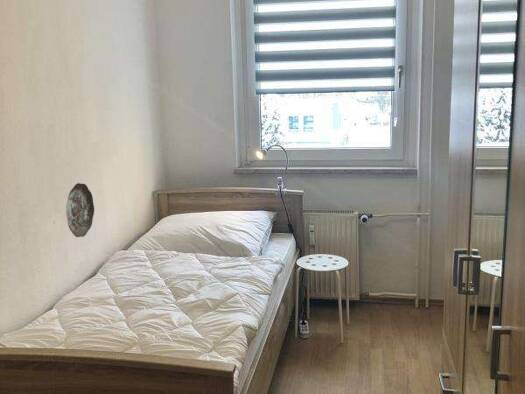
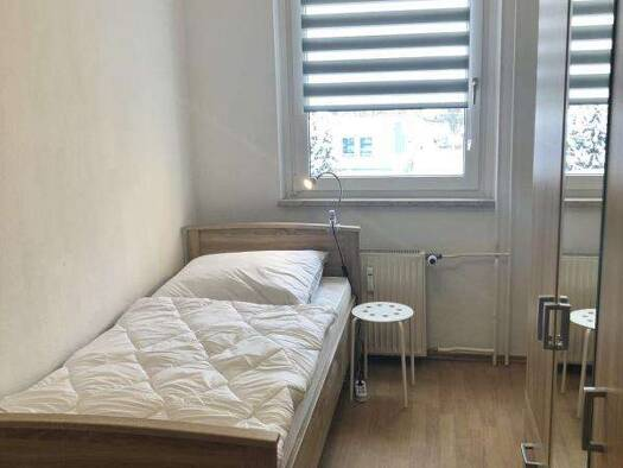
- decorative plate [65,182,95,238]
